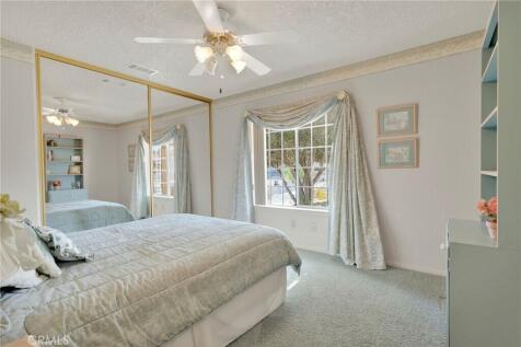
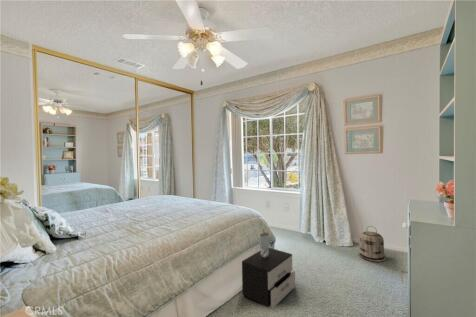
+ basket [358,225,386,263]
+ nightstand [241,232,296,310]
